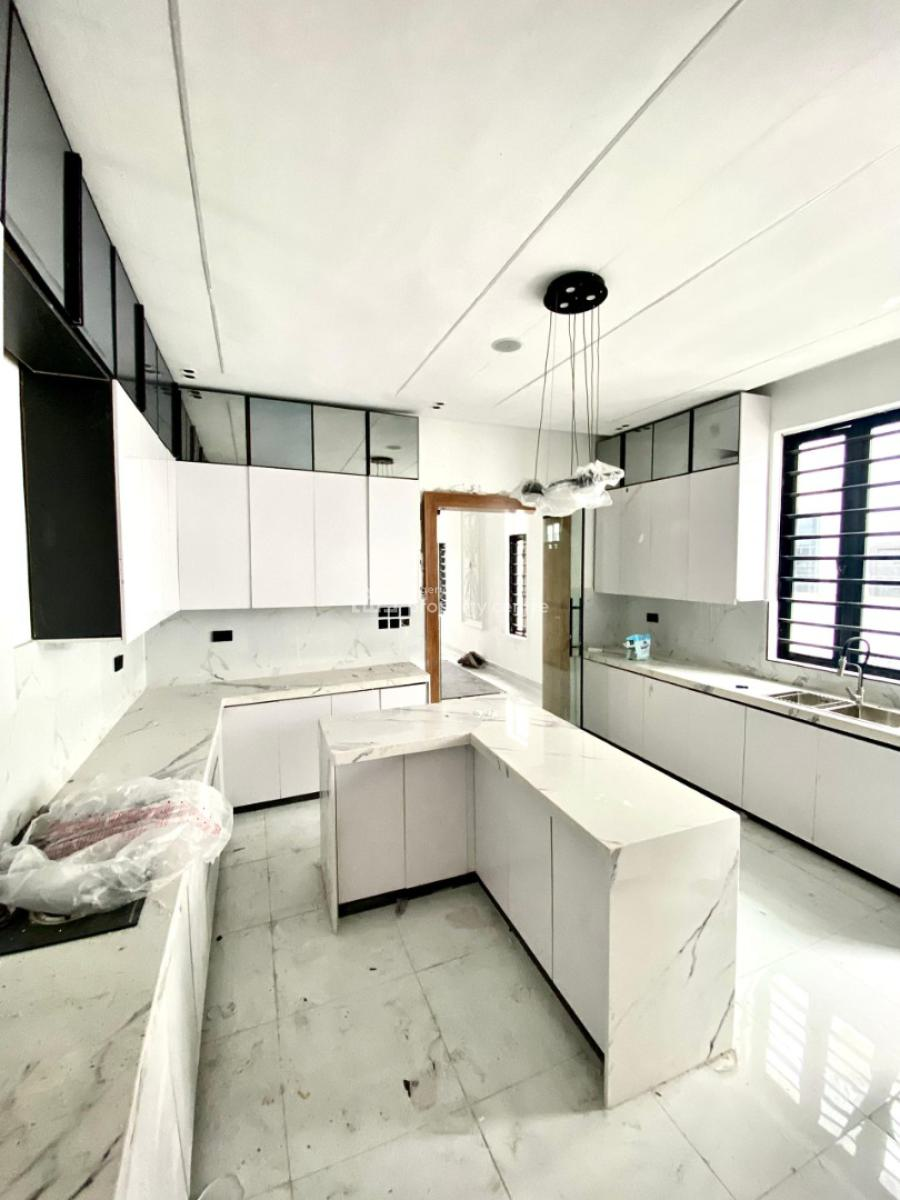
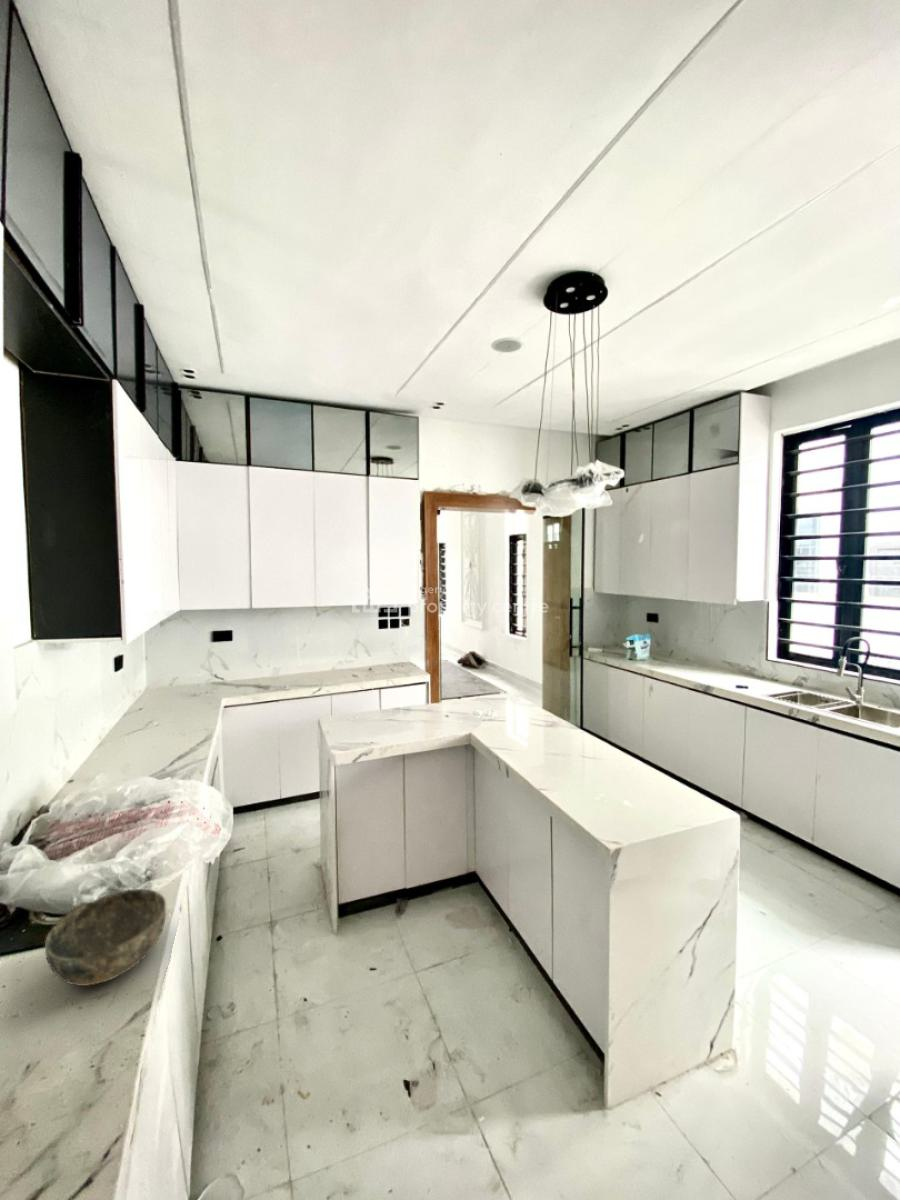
+ bowl [44,888,167,987]
